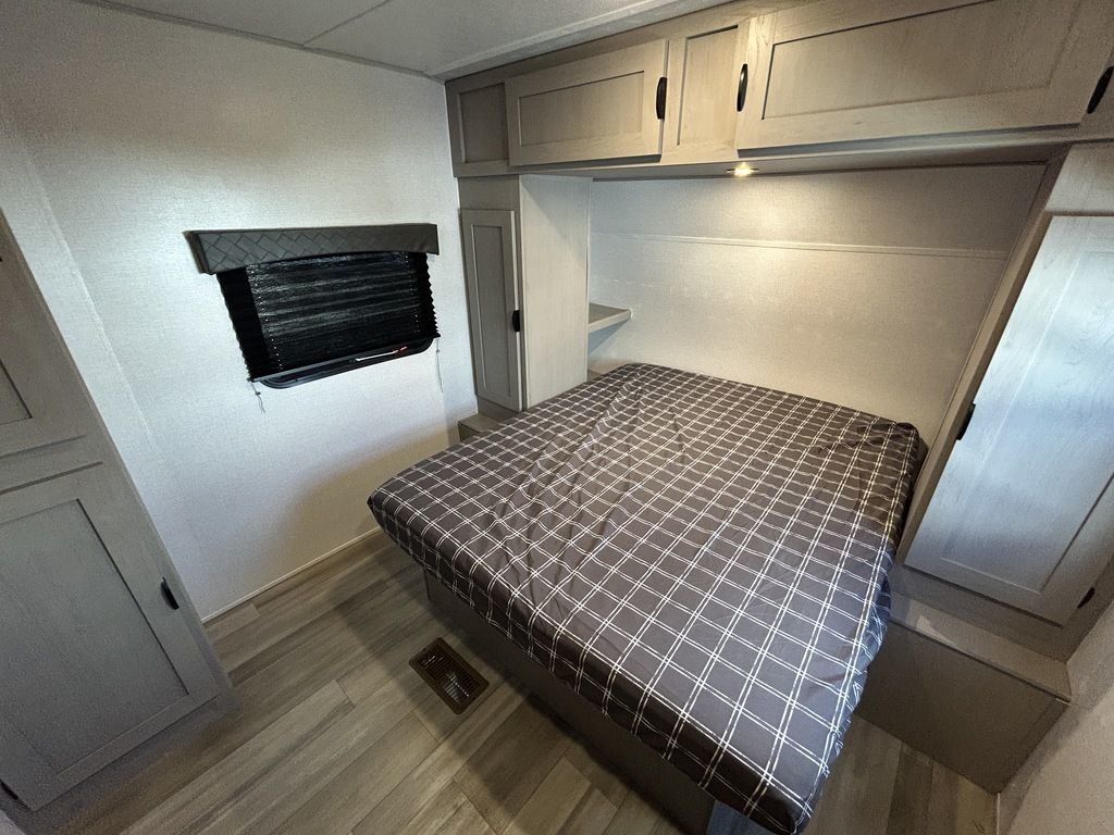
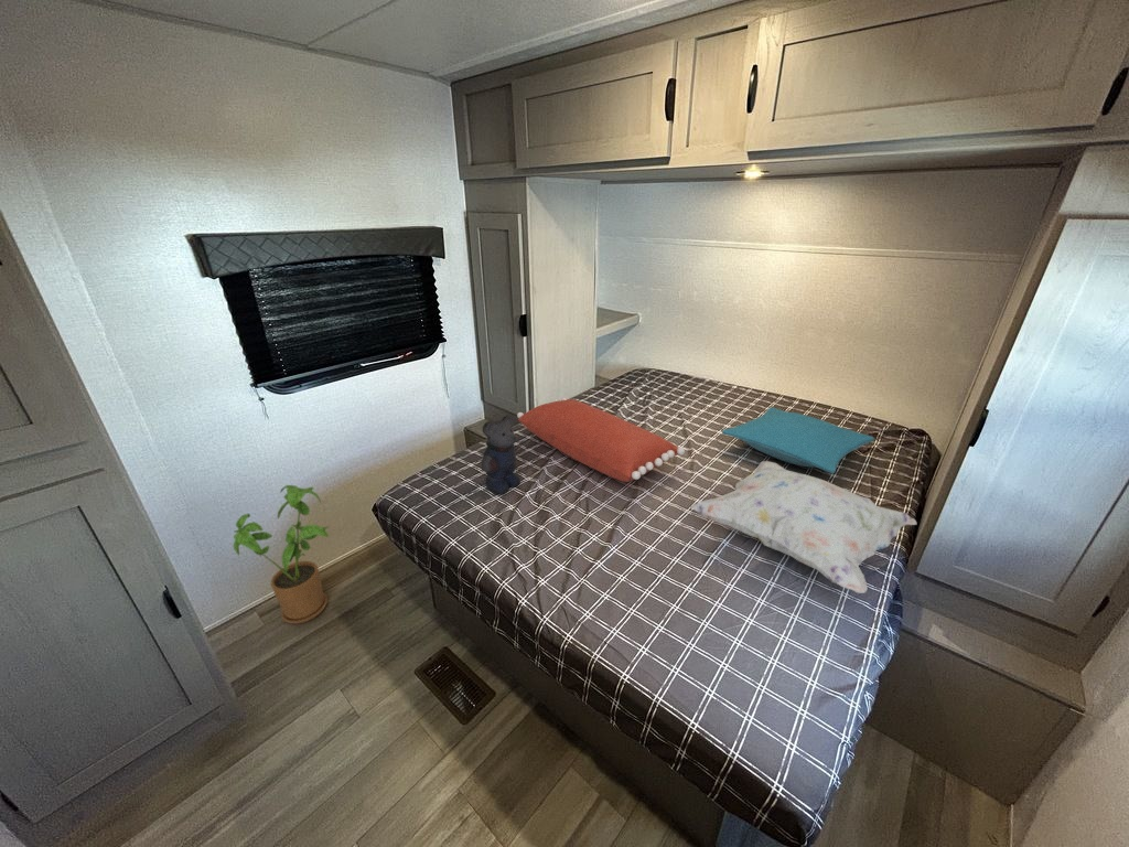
+ pillow [721,406,875,474]
+ decorative pillow [690,460,917,594]
+ pillow [516,397,686,483]
+ bear [474,414,522,495]
+ house plant [232,484,331,625]
